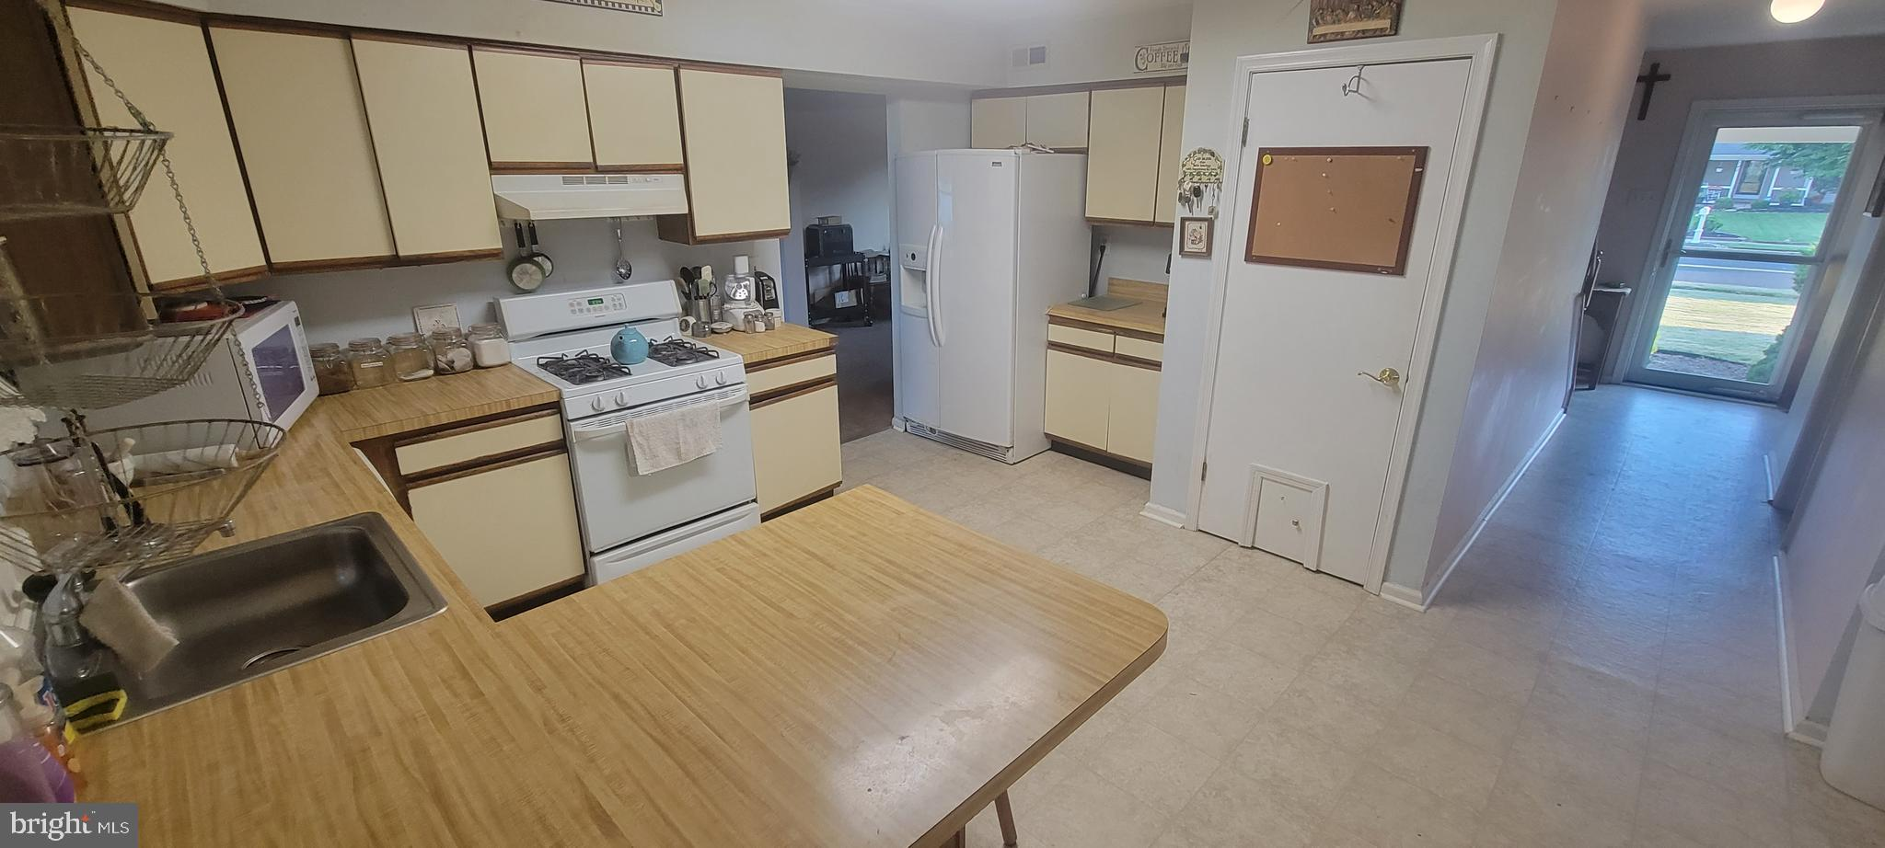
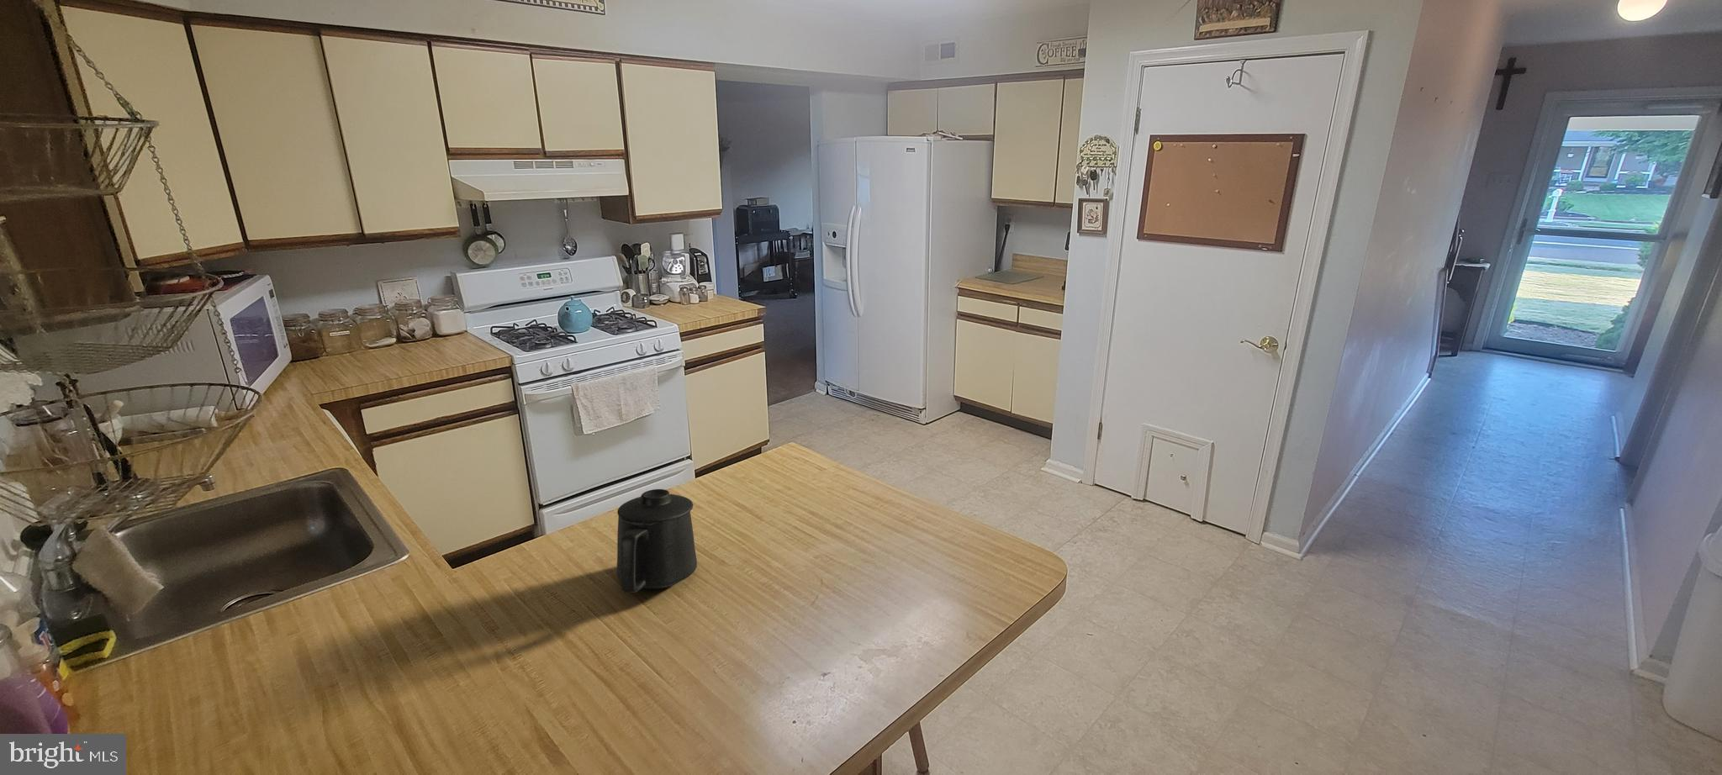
+ mug [615,488,697,594]
